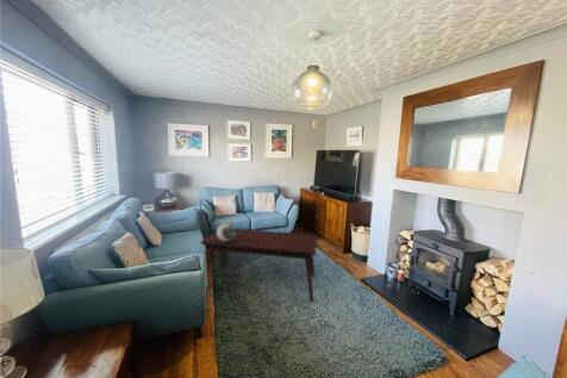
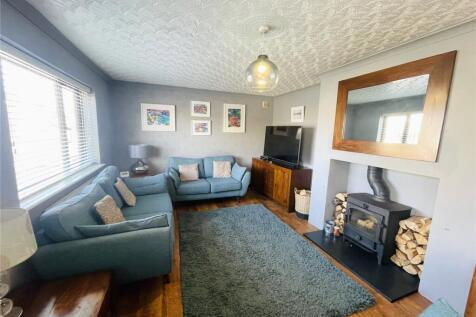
- coffee table [200,228,318,303]
- decorative sphere [216,222,237,242]
